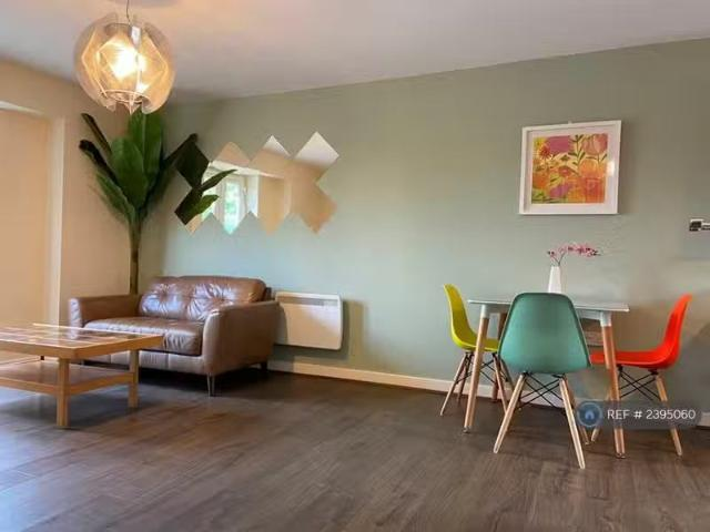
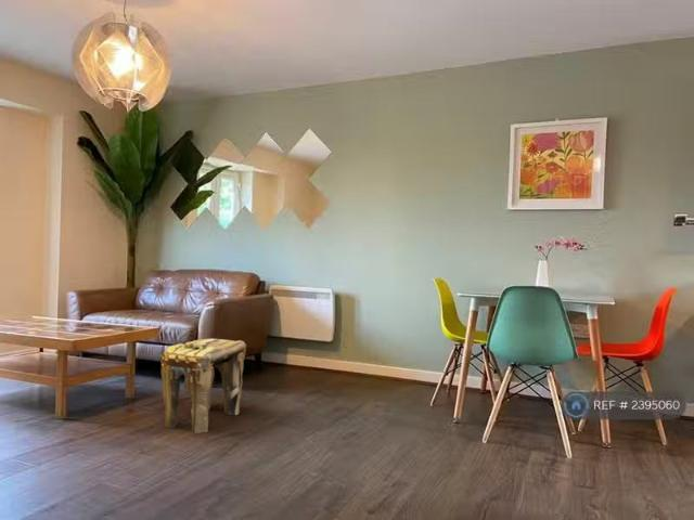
+ stool [159,338,247,434]
